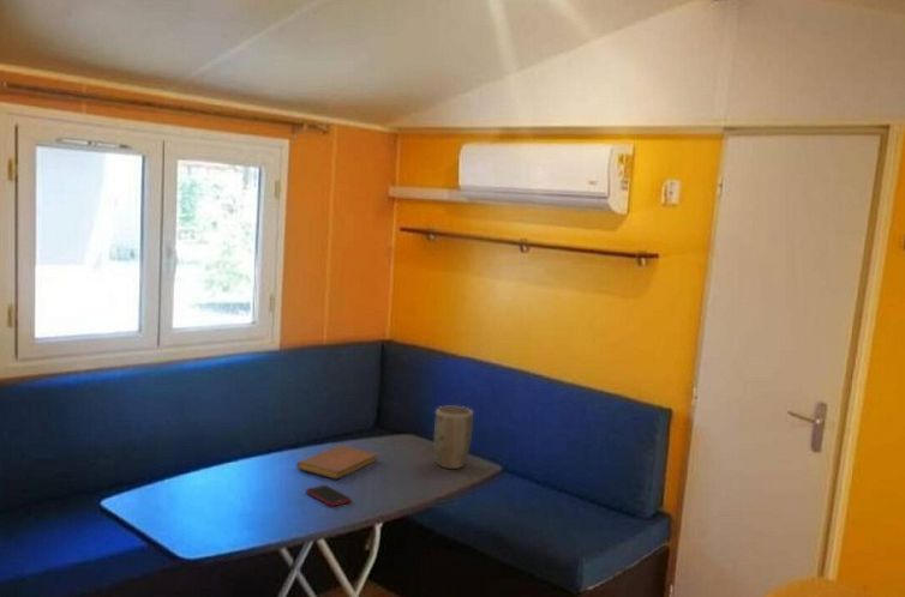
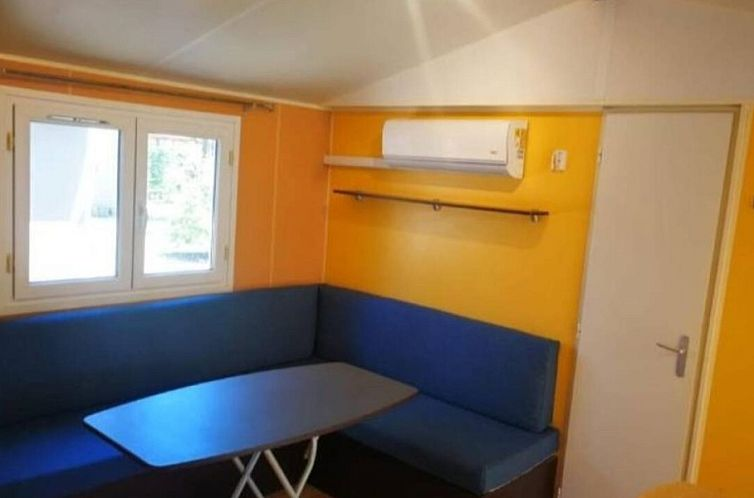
- plant pot [433,405,474,470]
- cell phone [305,484,353,507]
- notebook [295,444,378,481]
